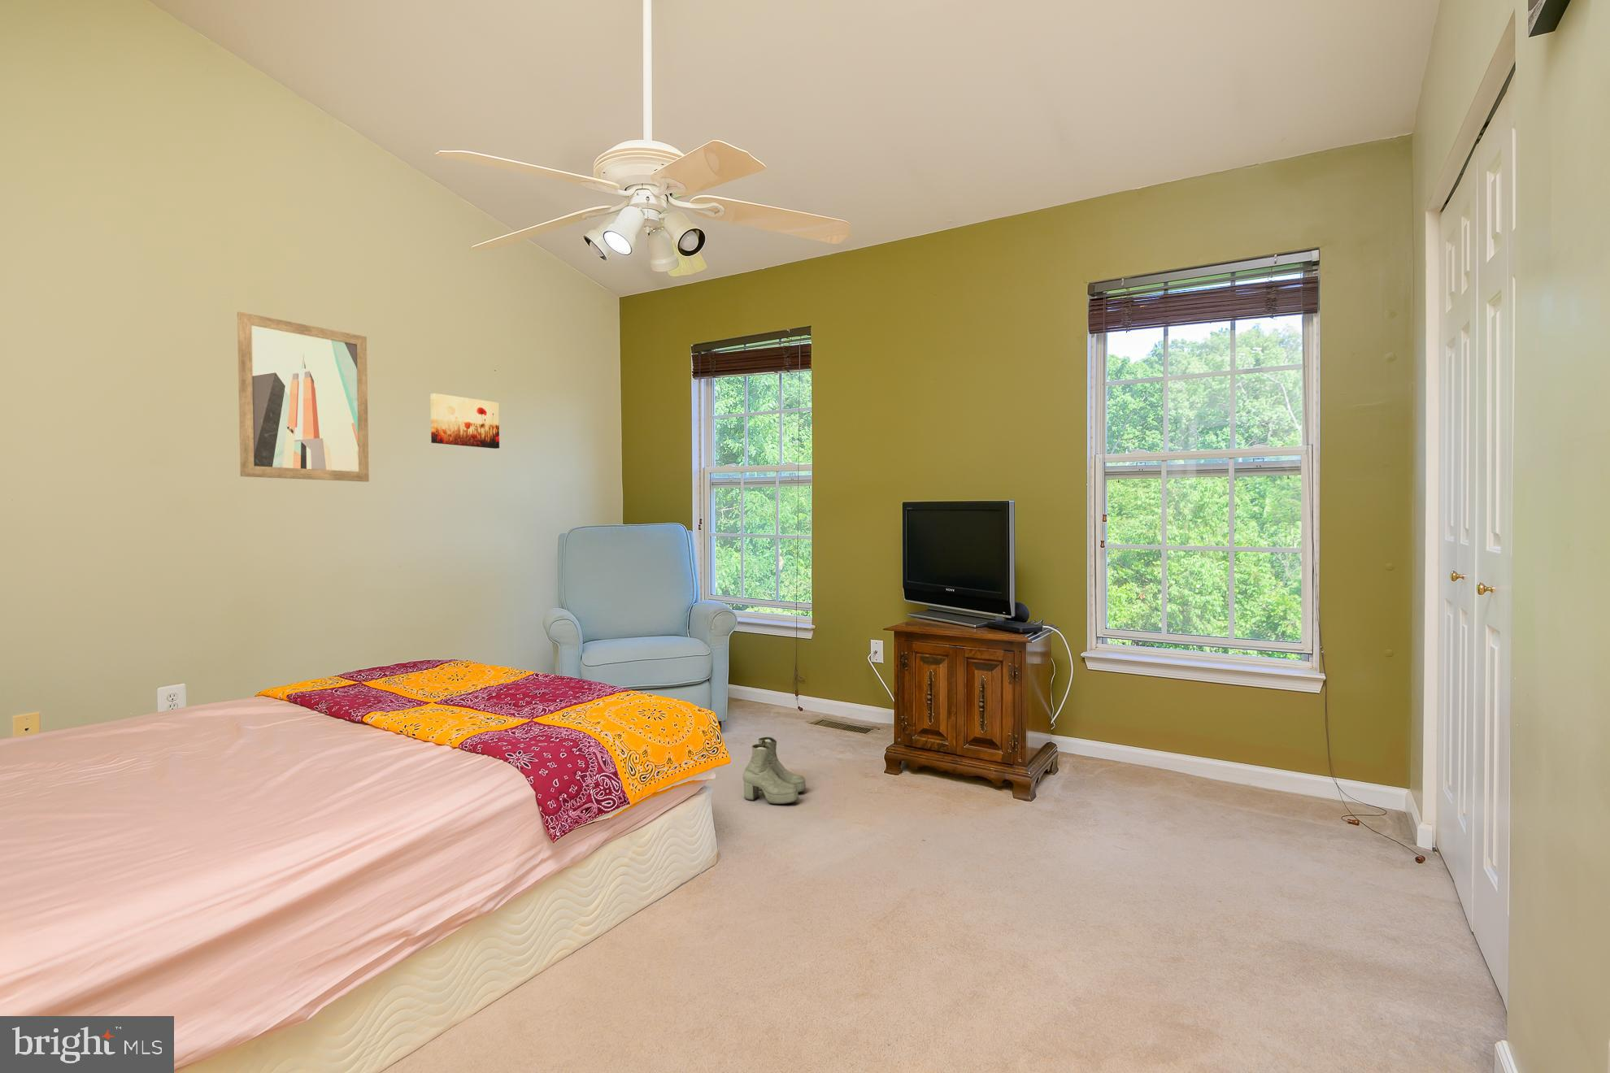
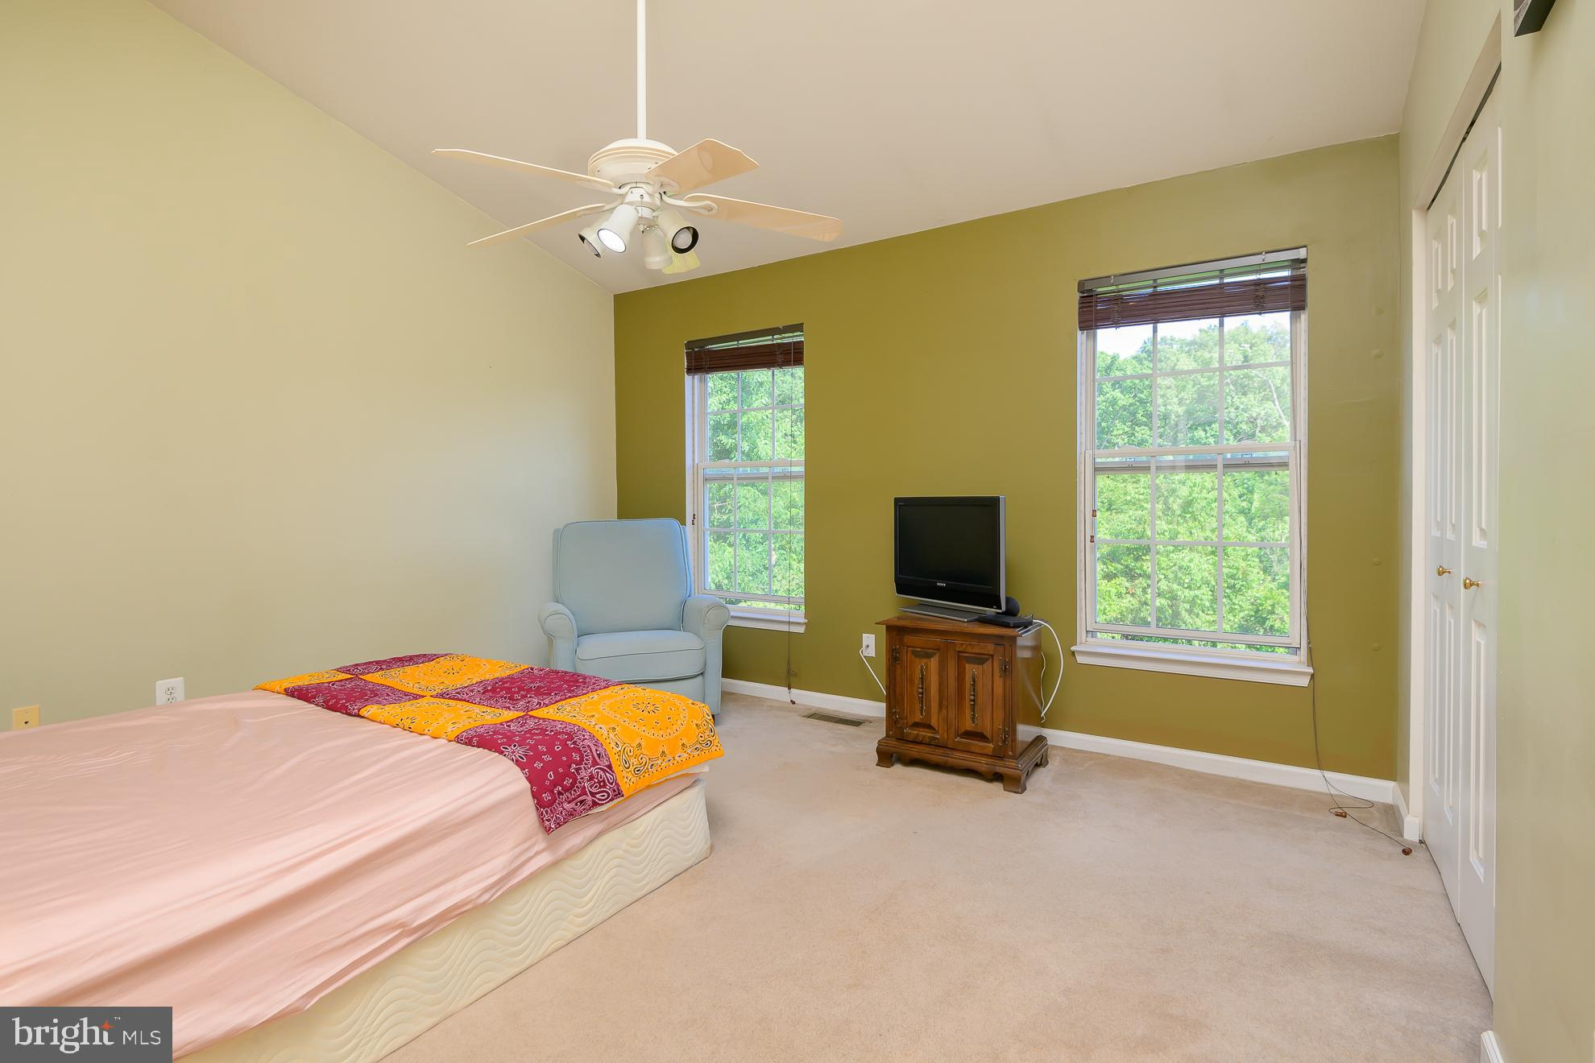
- wall art [237,311,370,483]
- wall art [429,393,500,449]
- boots [743,736,806,805]
